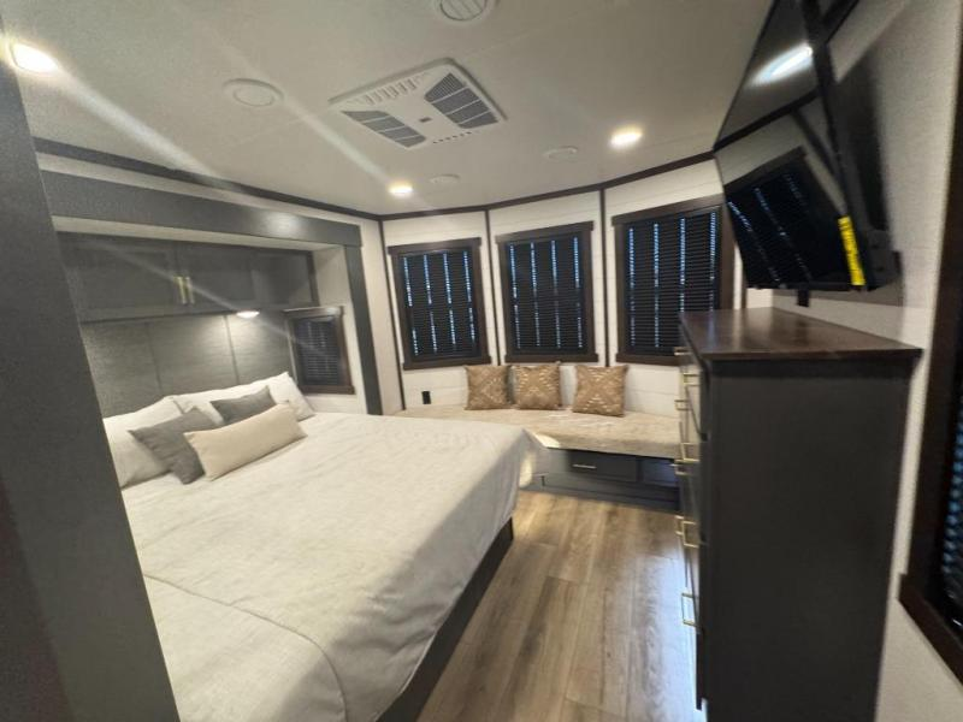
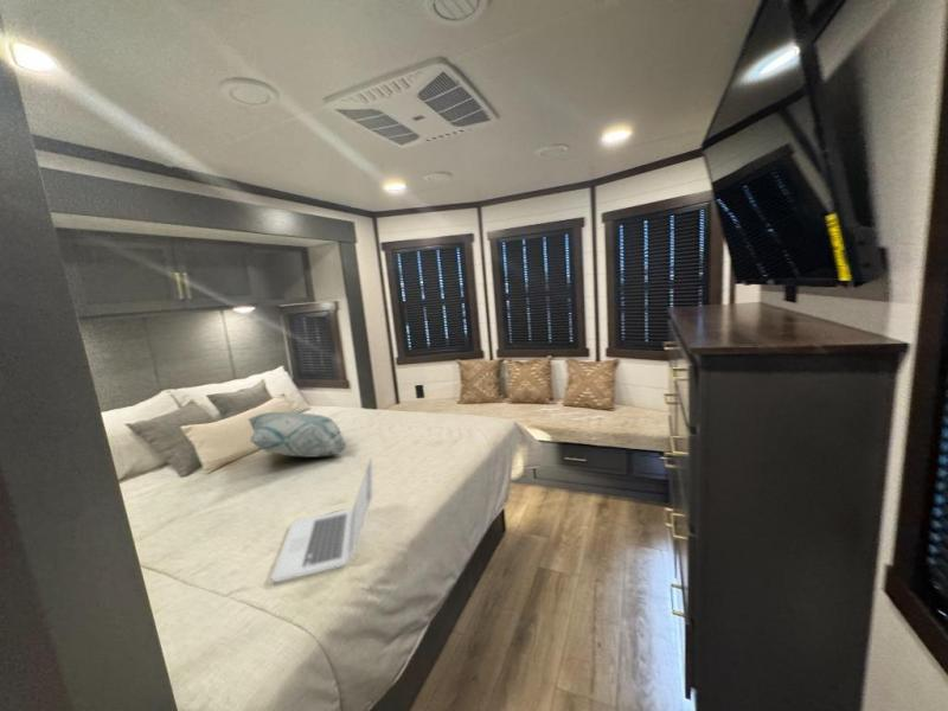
+ laptop [270,456,373,583]
+ decorative pillow [248,411,347,459]
